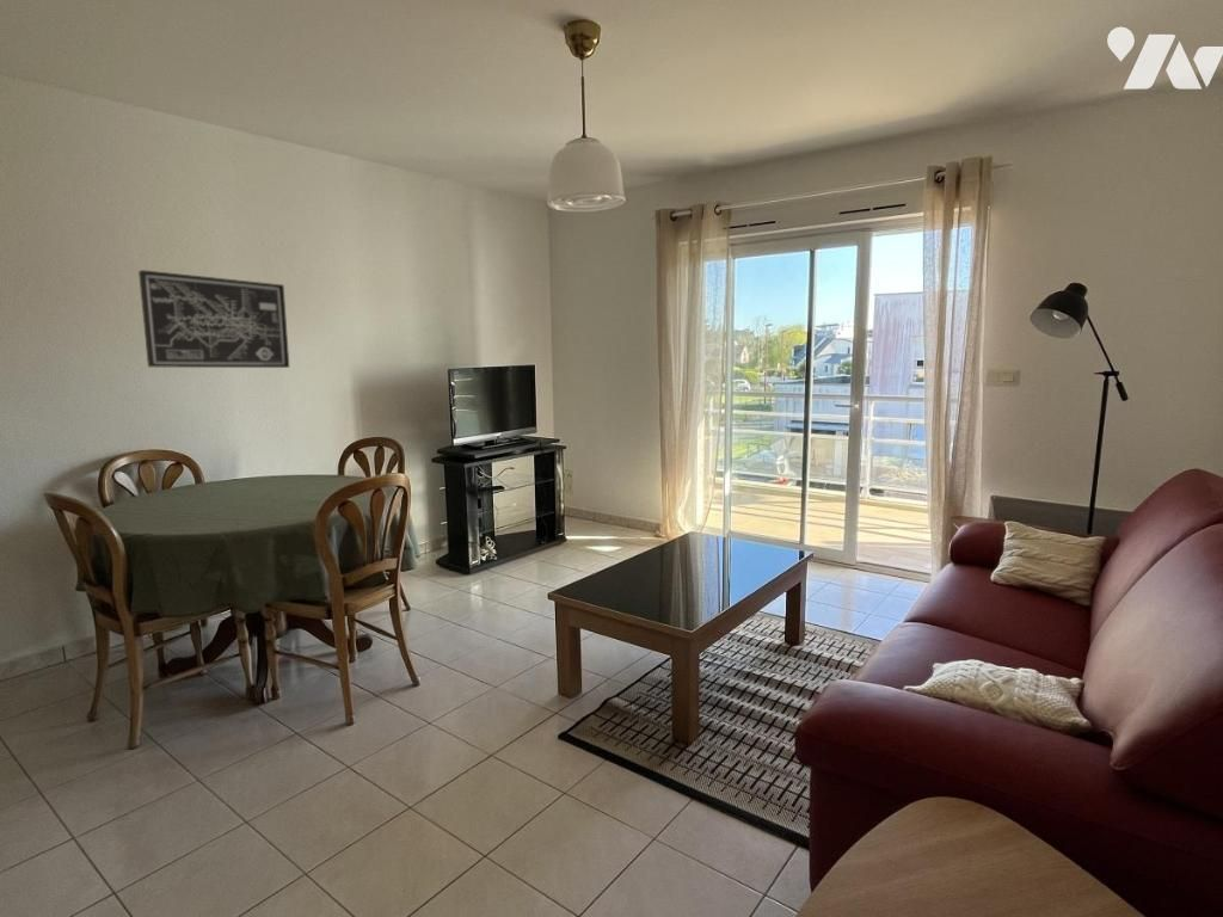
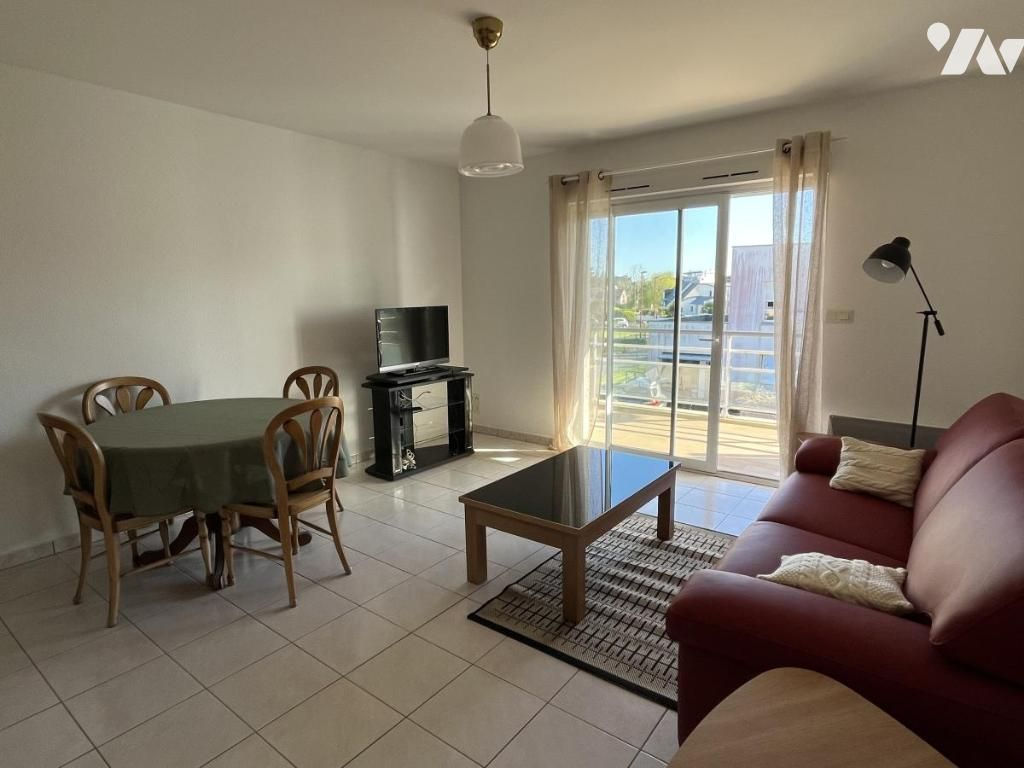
- wall art [137,269,290,369]
